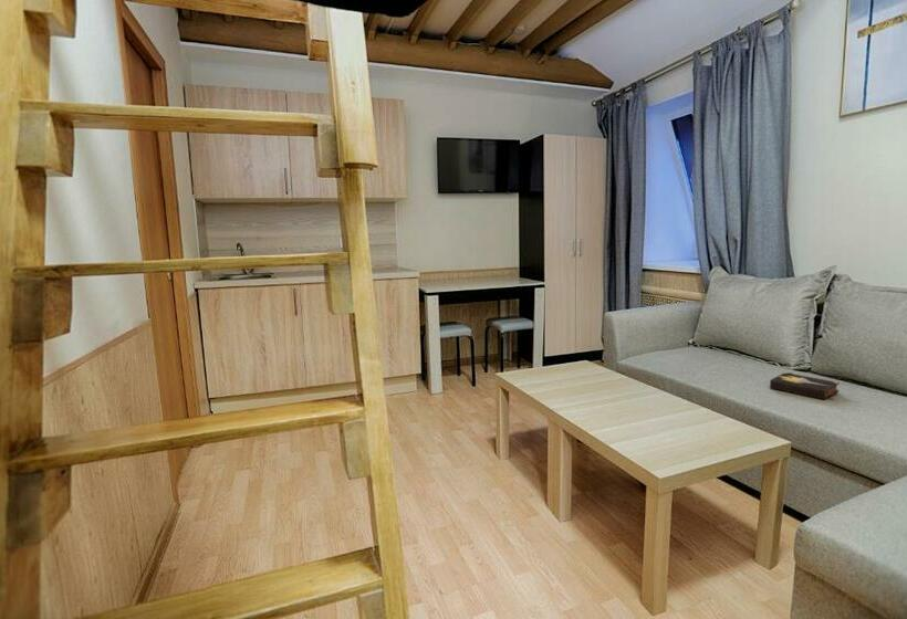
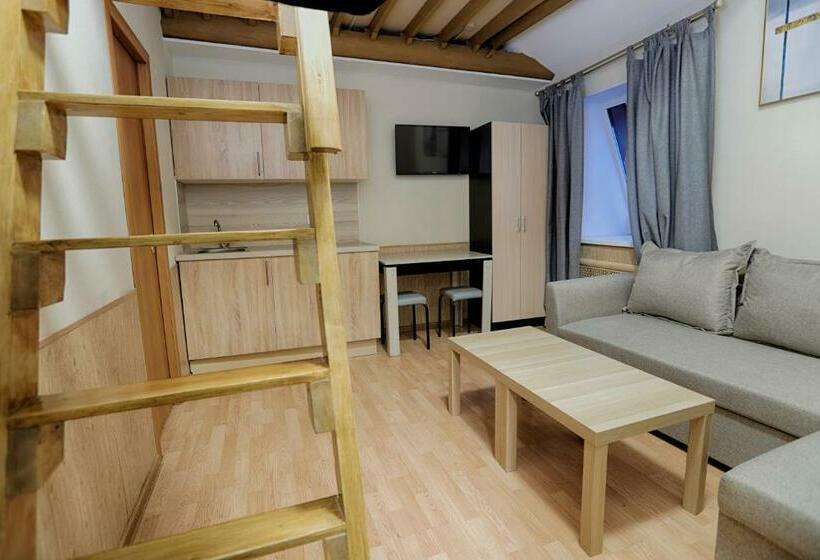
- hardback book [769,371,841,401]
